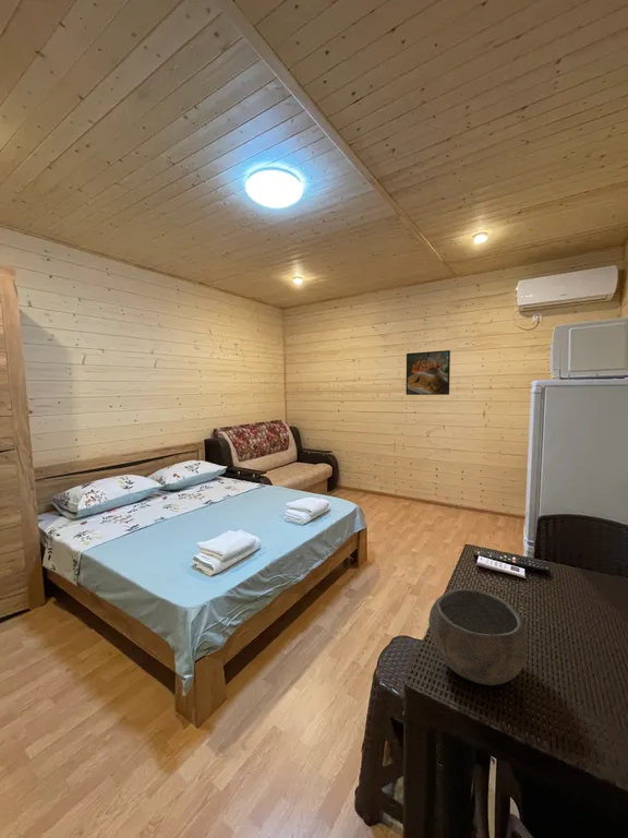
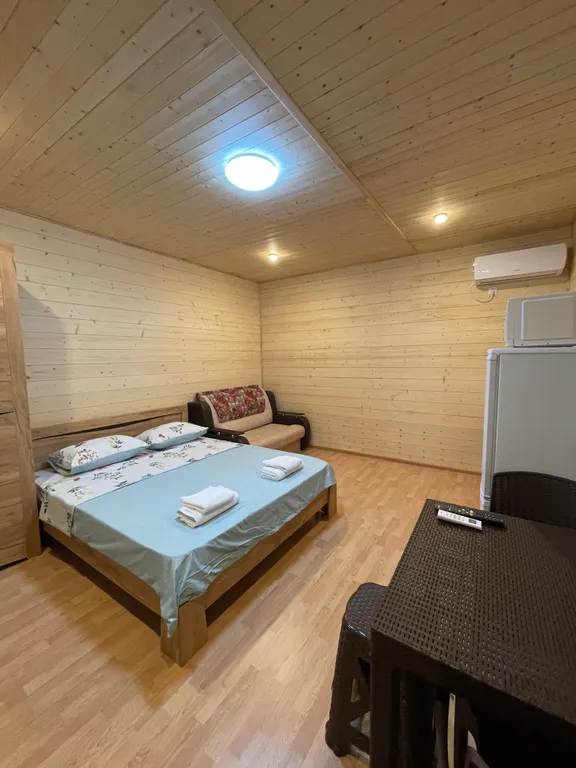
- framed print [404,349,451,396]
- bowl [427,587,529,686]
